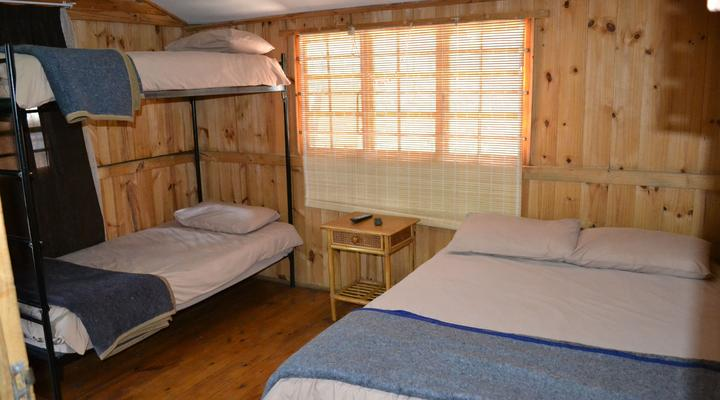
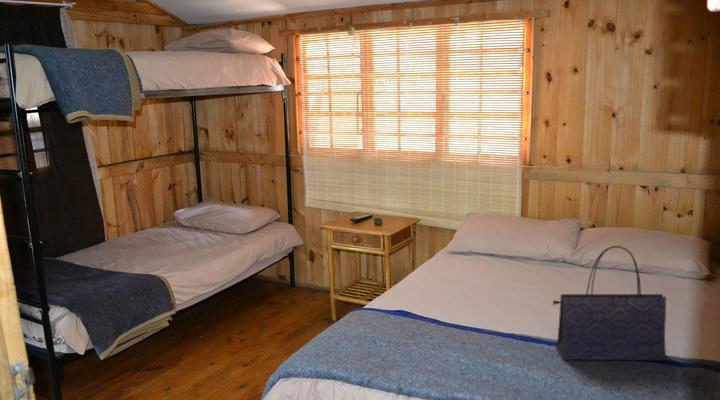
+ tote bag [552,245,667,361]
